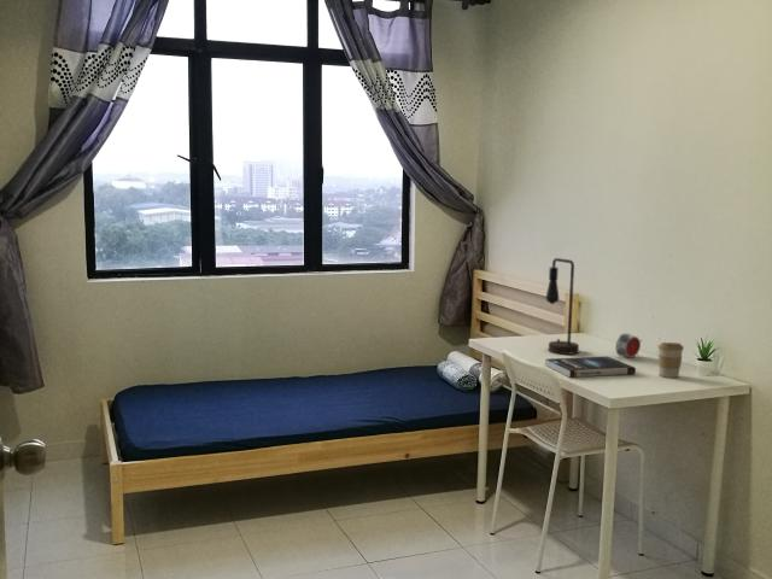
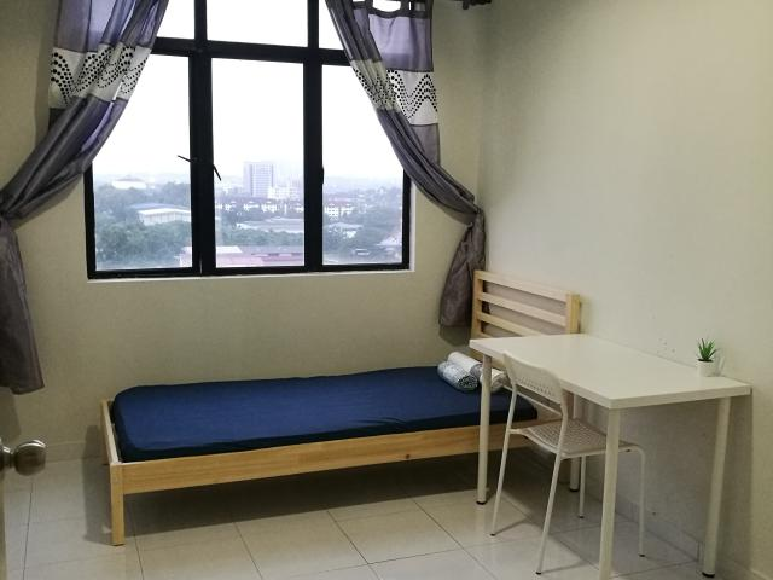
- book [544,355,637,379]
- coffee cup [656,341,685,379]
- alarm clock [614,333,643,358]
- table lamp [545,257,580,356]
